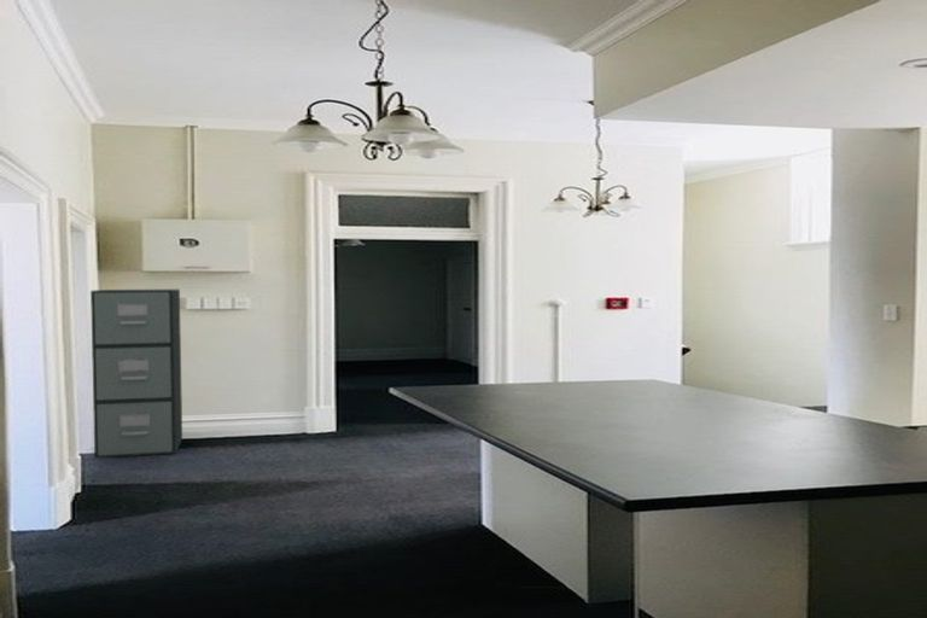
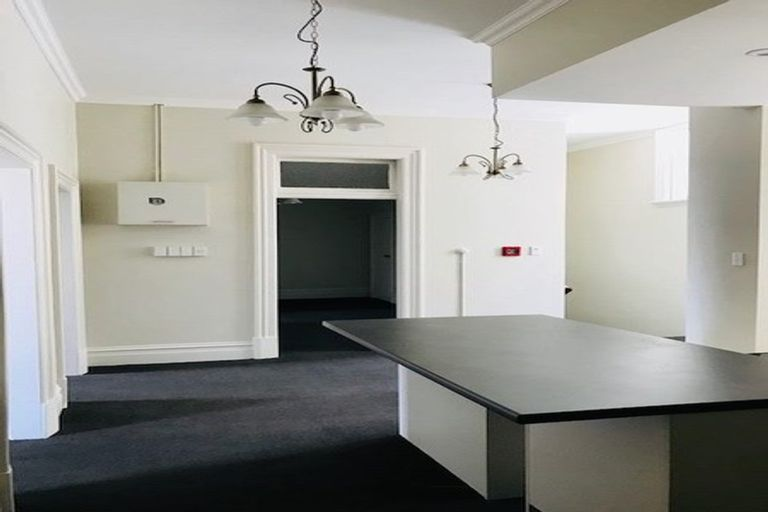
- filing cabinet [89,288,183,459]
